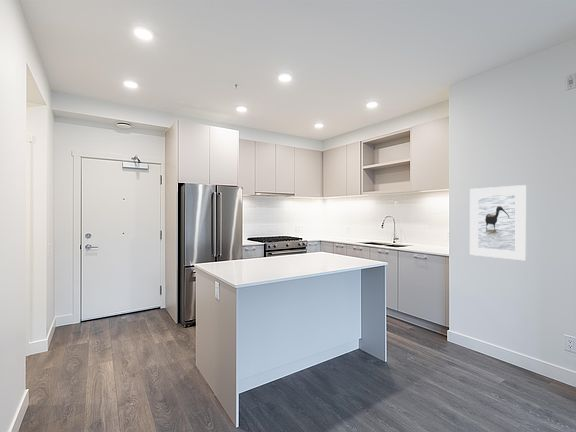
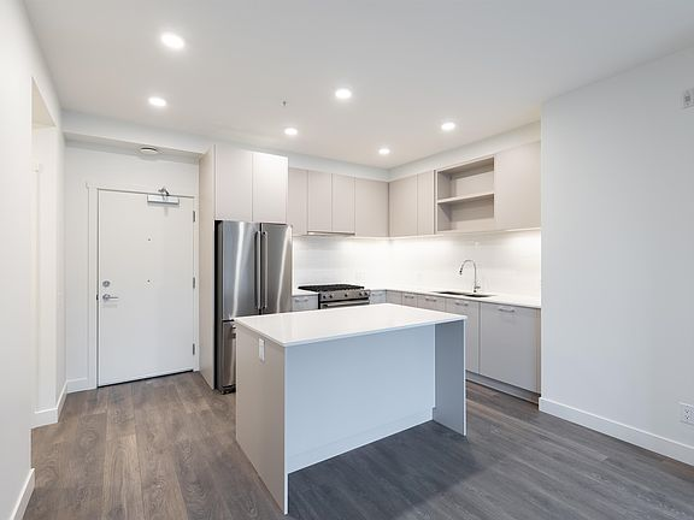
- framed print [469,184,527,261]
